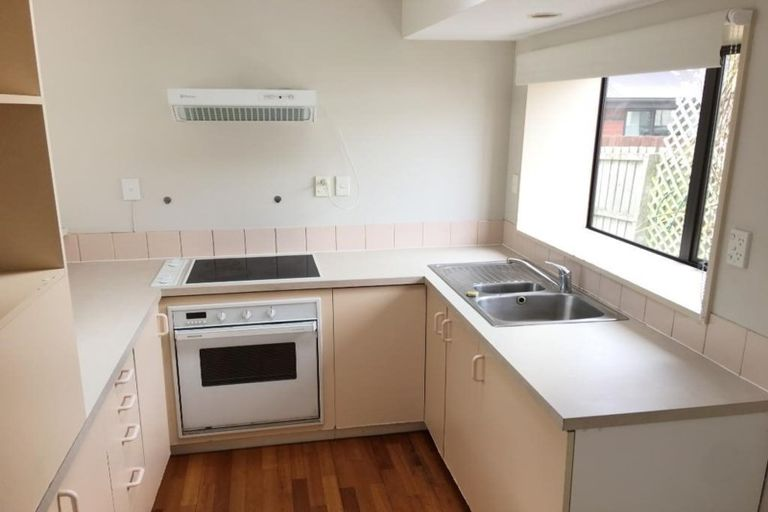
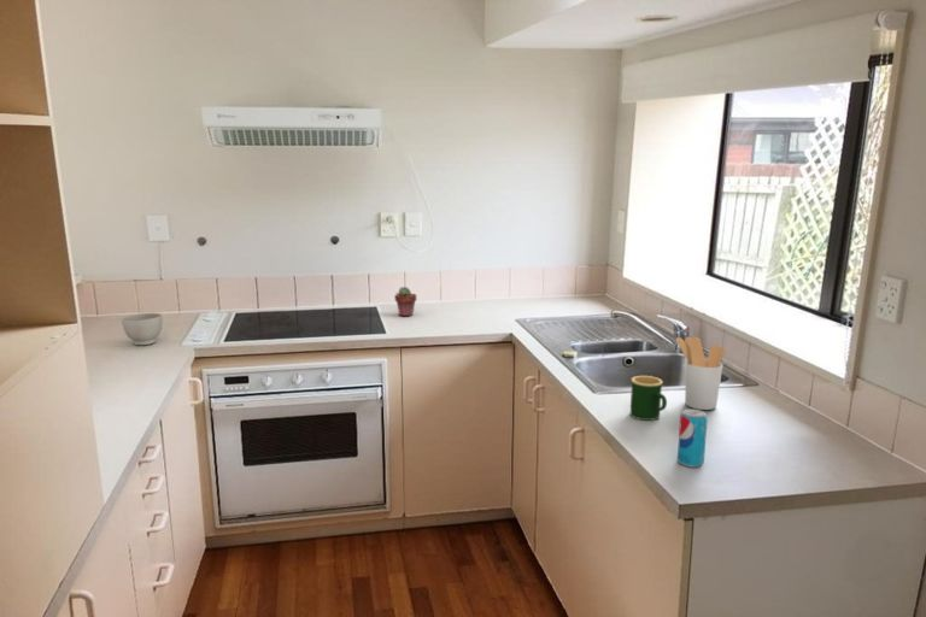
+ mug [629,375,668,422]
+ utensil holder [675,336,727,411]
+ bowl [121,312,164,346]
+ potted succulent [393,286,417,317]
+ beverage can [676,407,709,469]
